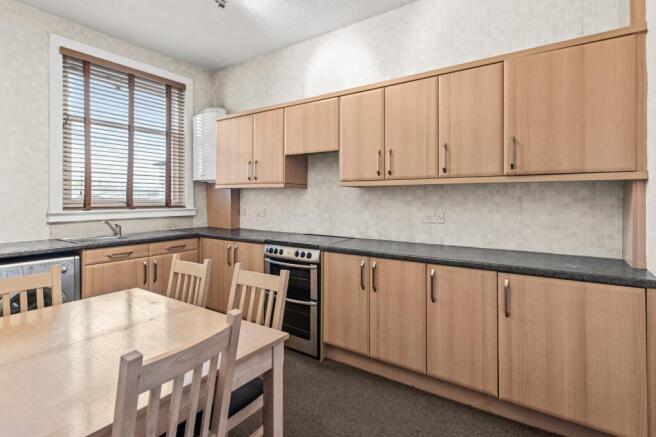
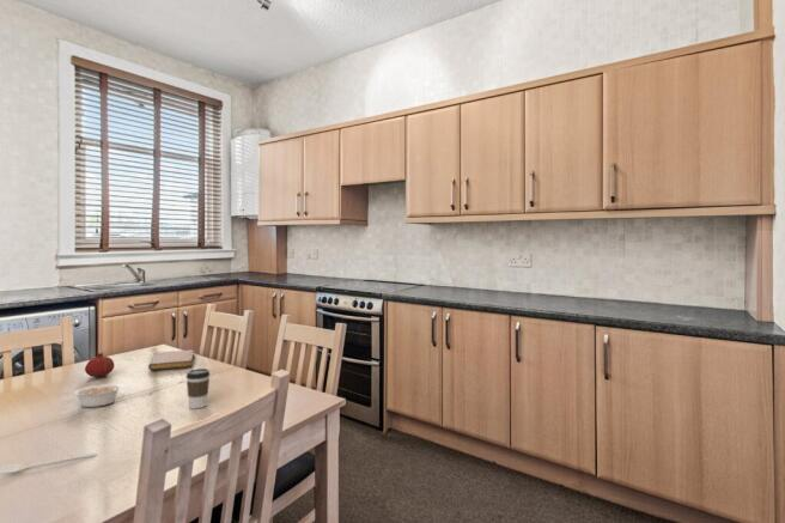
+ coffee cup [184,367,211,409]
+ legume [72,383,122,408]
+ notebook [147,349,195,371]
+ fruit [84,351,115,378]
+ stirrer [0,452,97,474]
